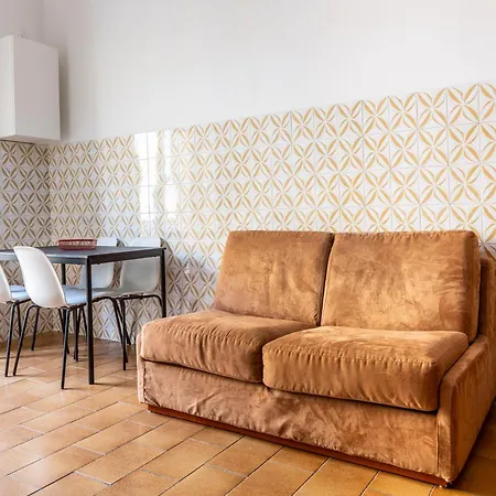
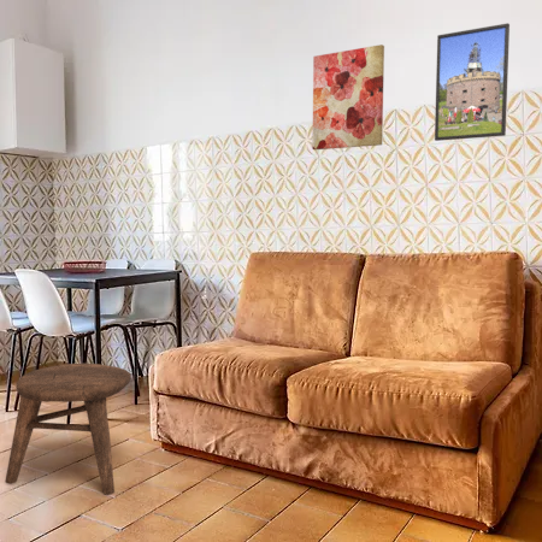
+ stool [4,363,132,496]
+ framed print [434,22,511,142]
+ wall art [311,43,385,151]
